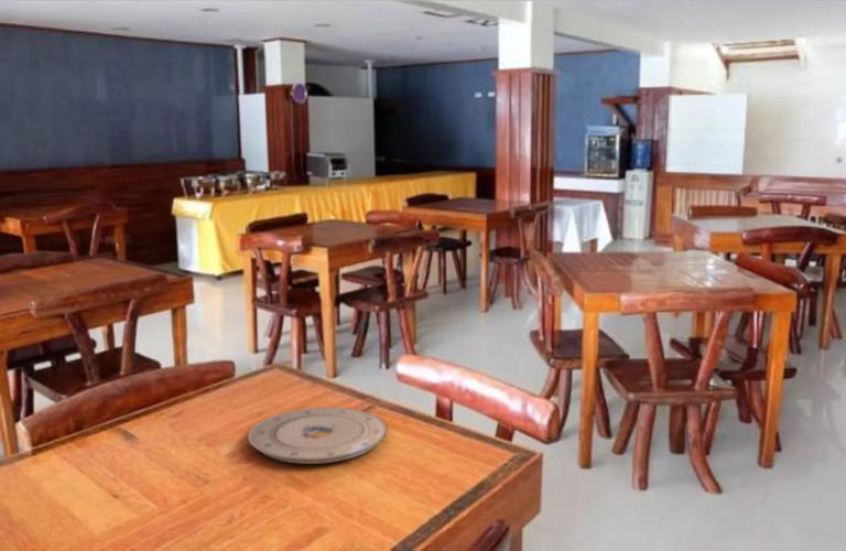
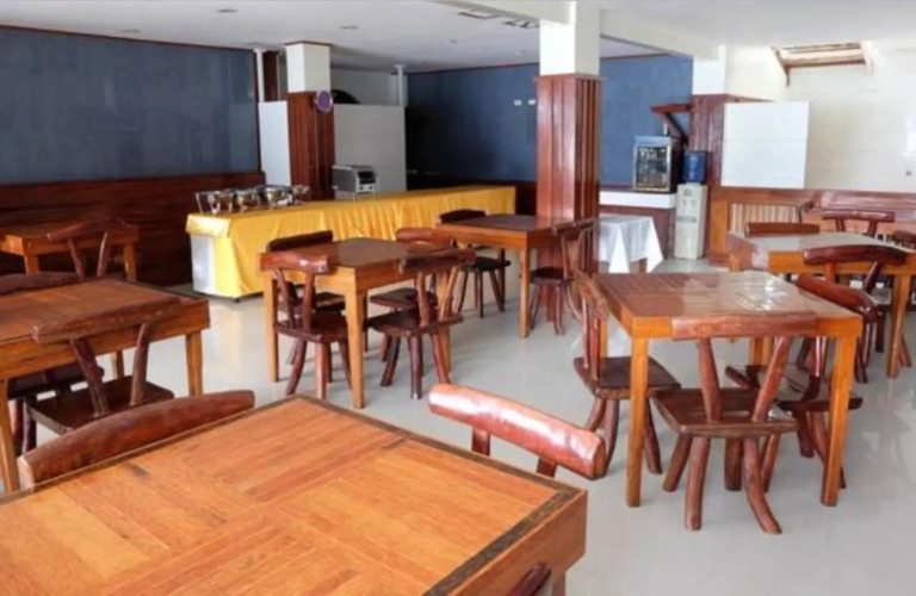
- plate [248,407,389,465]
